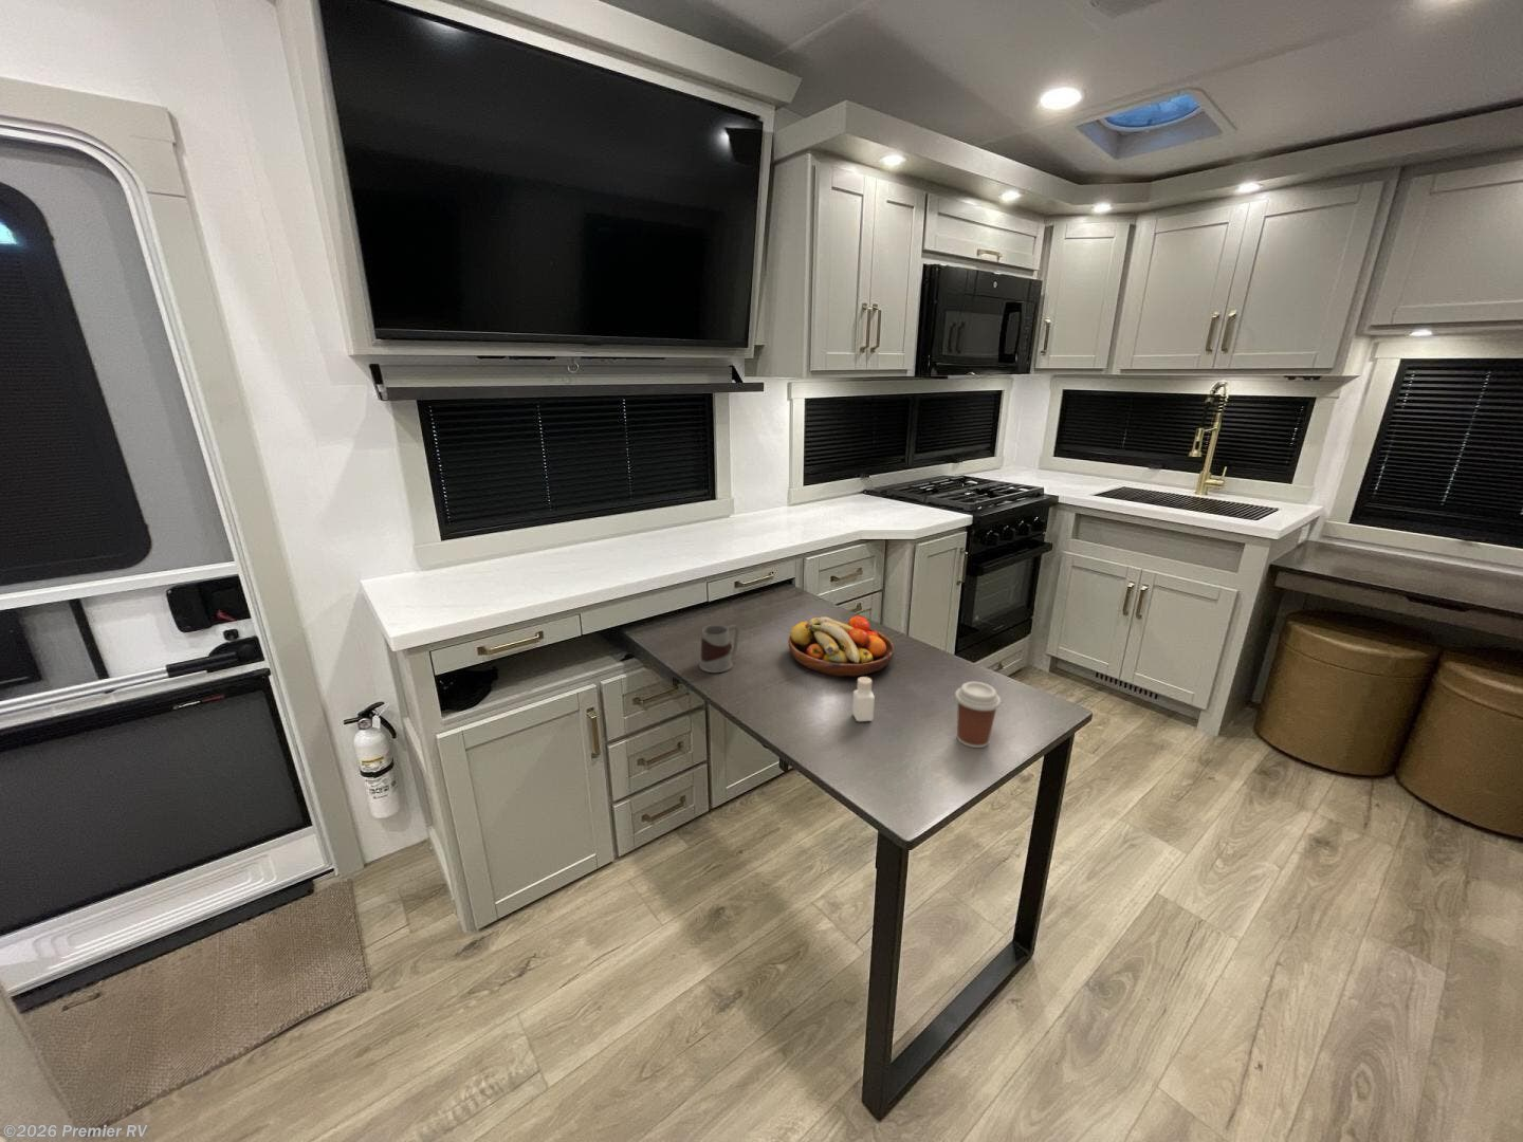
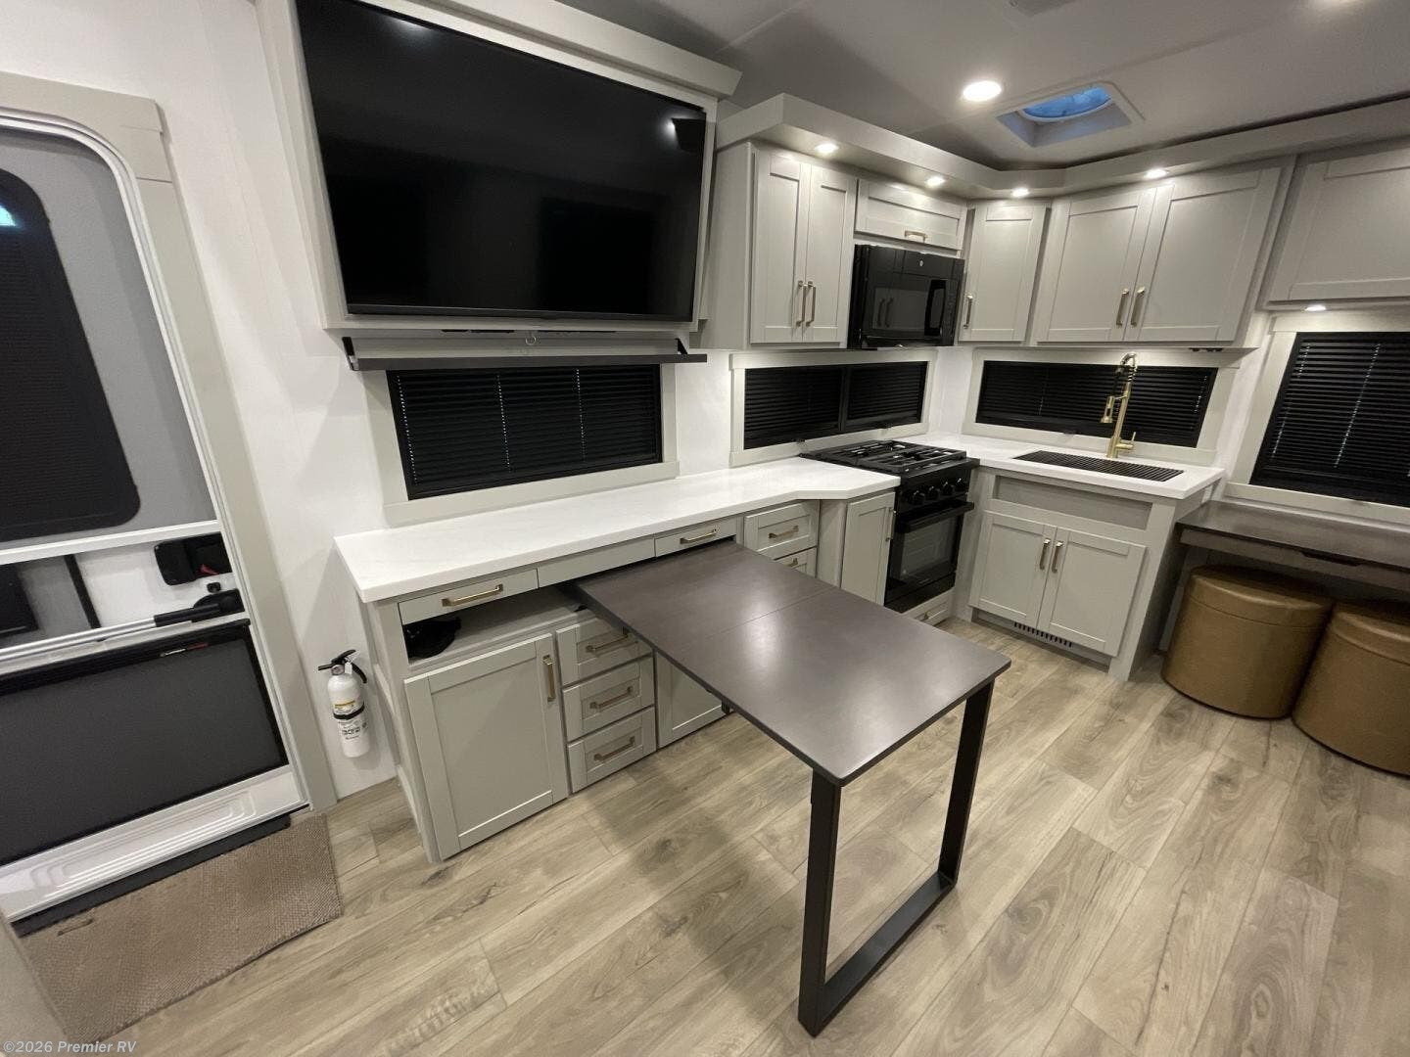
- fruit bowl [788,615,895,678]
- coffee cup [955,681,1001,749]
- pepper shaker [851,675,875,722]
- mug [698,624,740,674]
